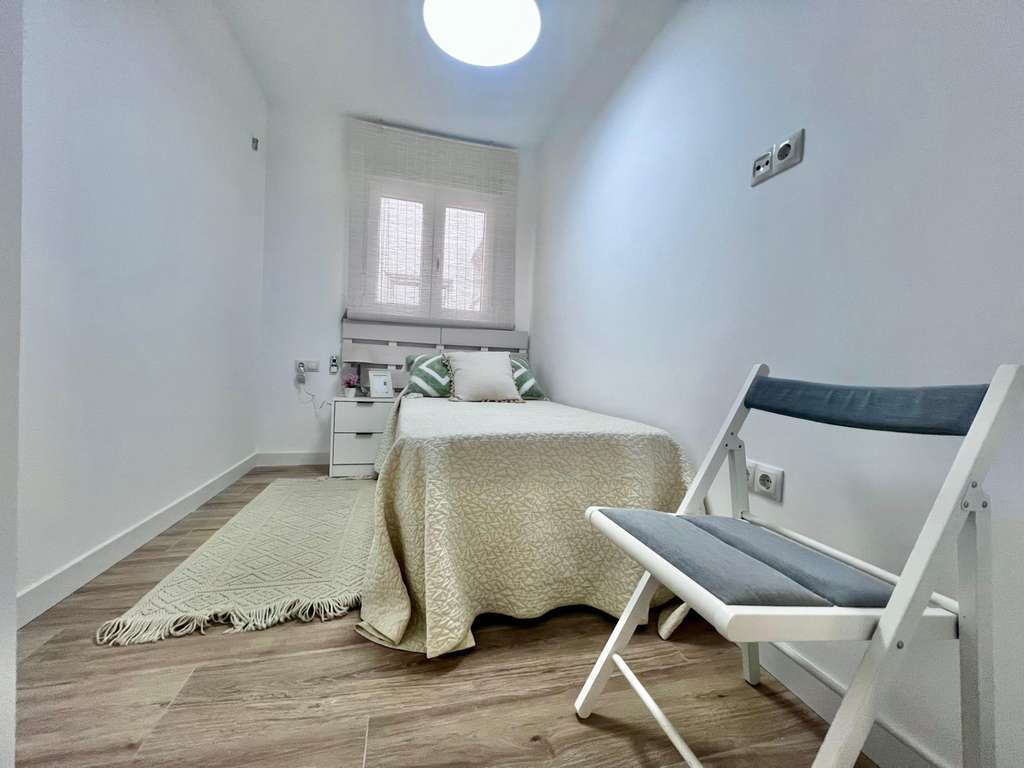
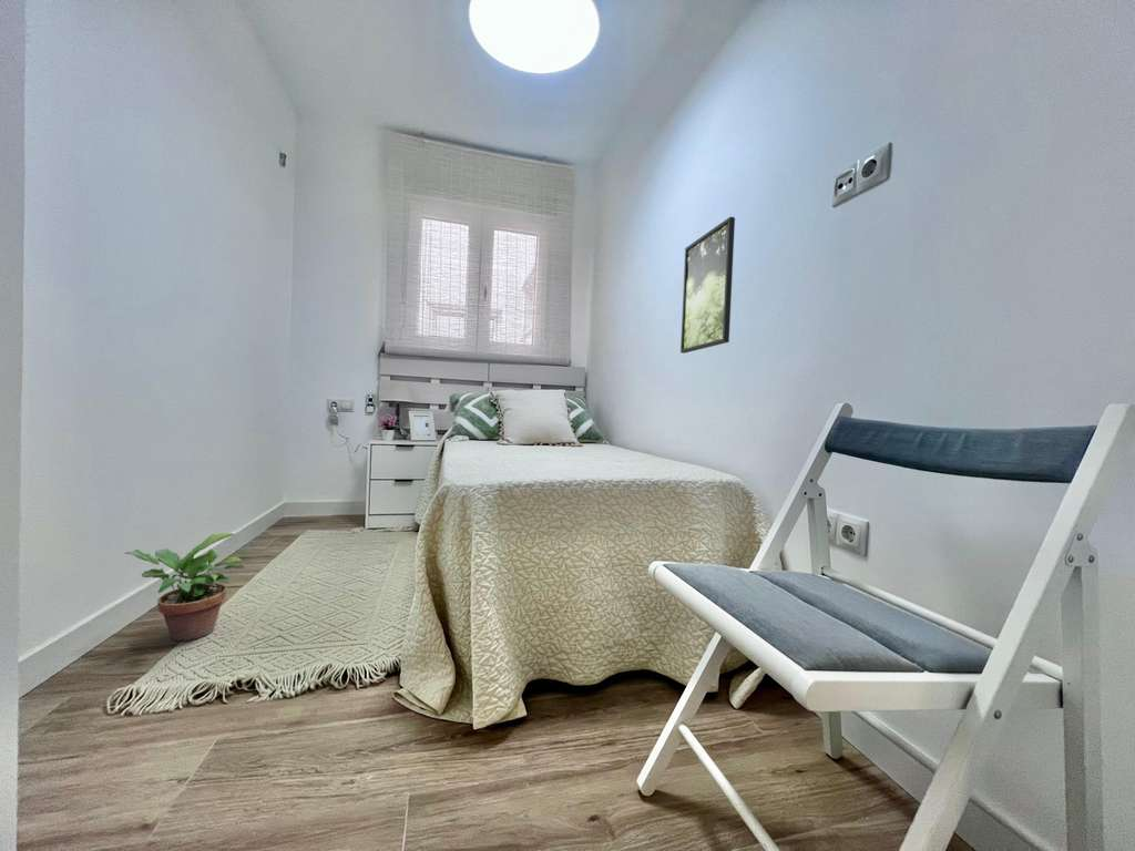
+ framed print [679,216,736,355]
+ potted plant [124,532,245,642]
